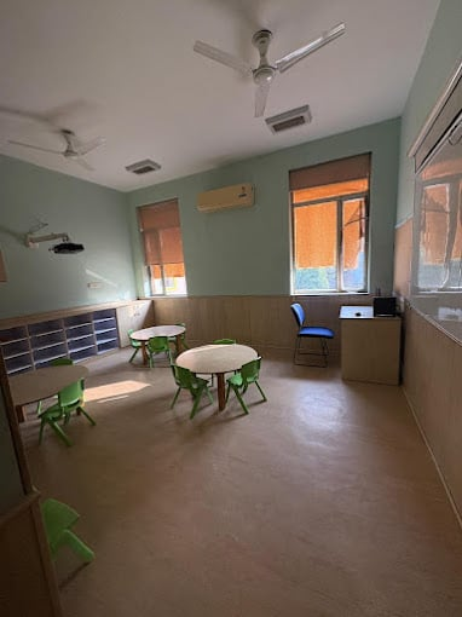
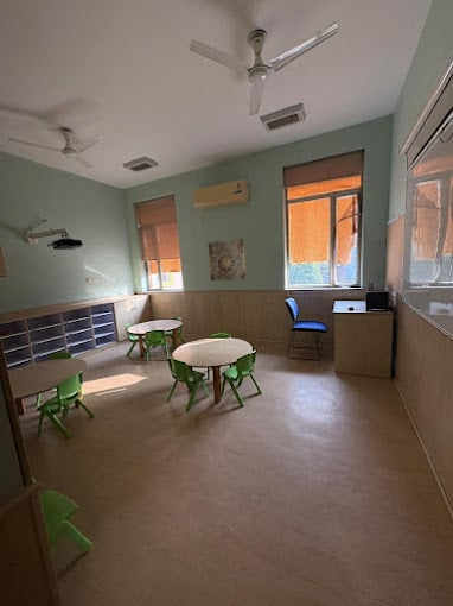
+ wall art [208,238,247,282]
